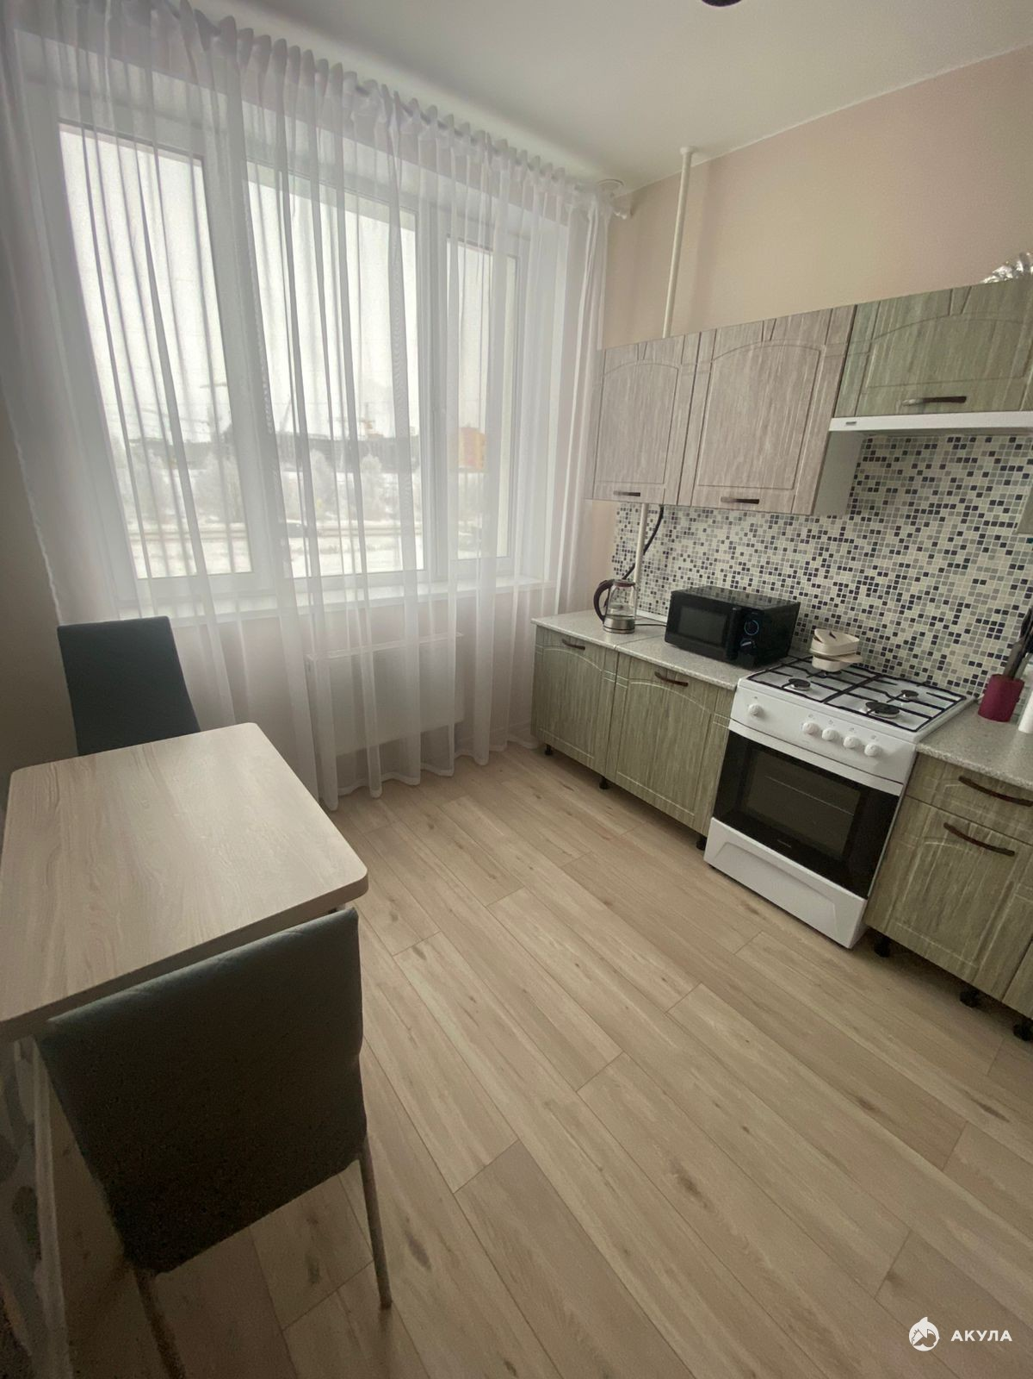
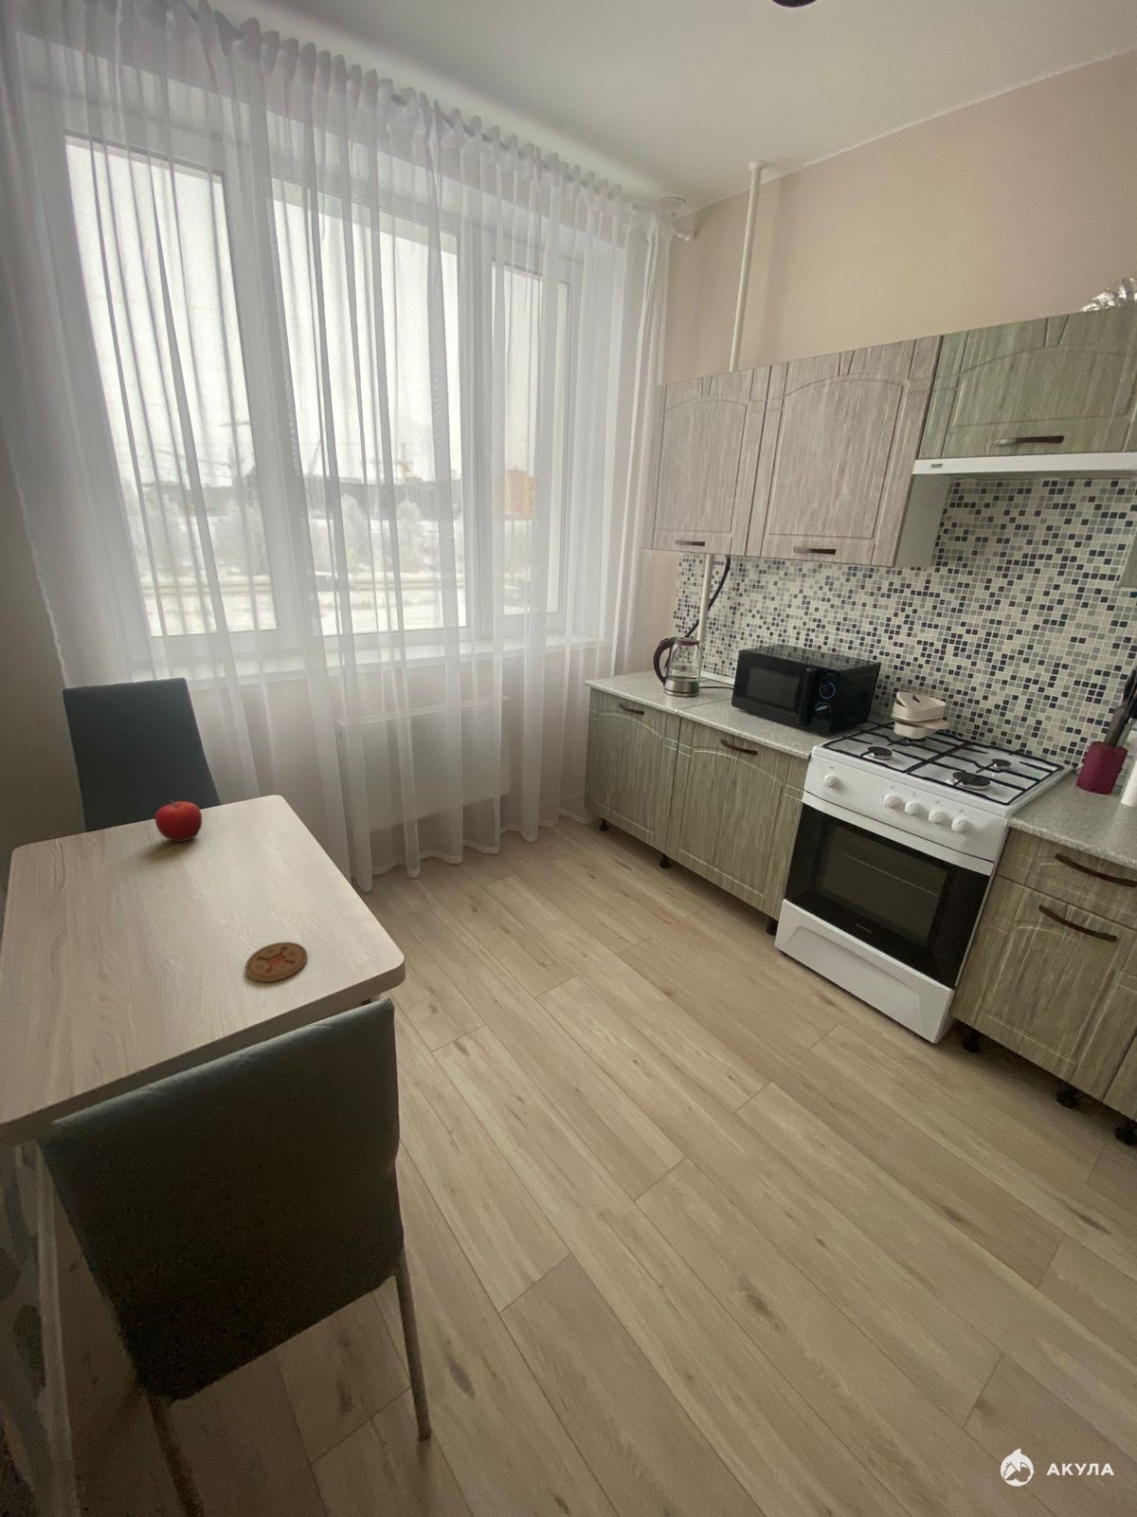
+ coaster [245,941,308,983]
+ fruit [154,799,203,843]
